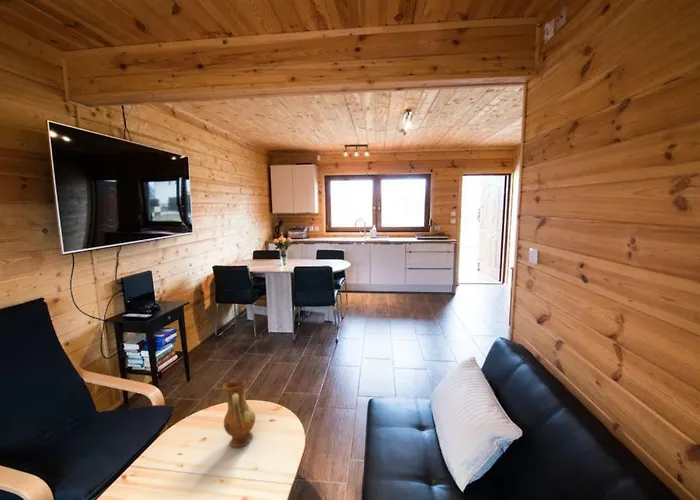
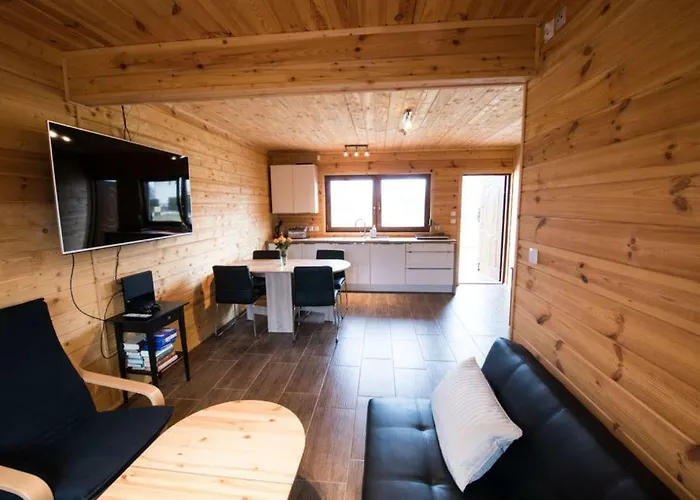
- ceramic jug [222,379,256,448]
